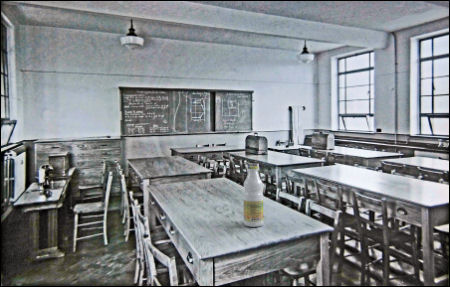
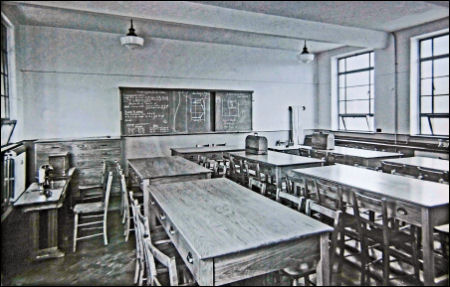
- bottle [242,165,264,228]
